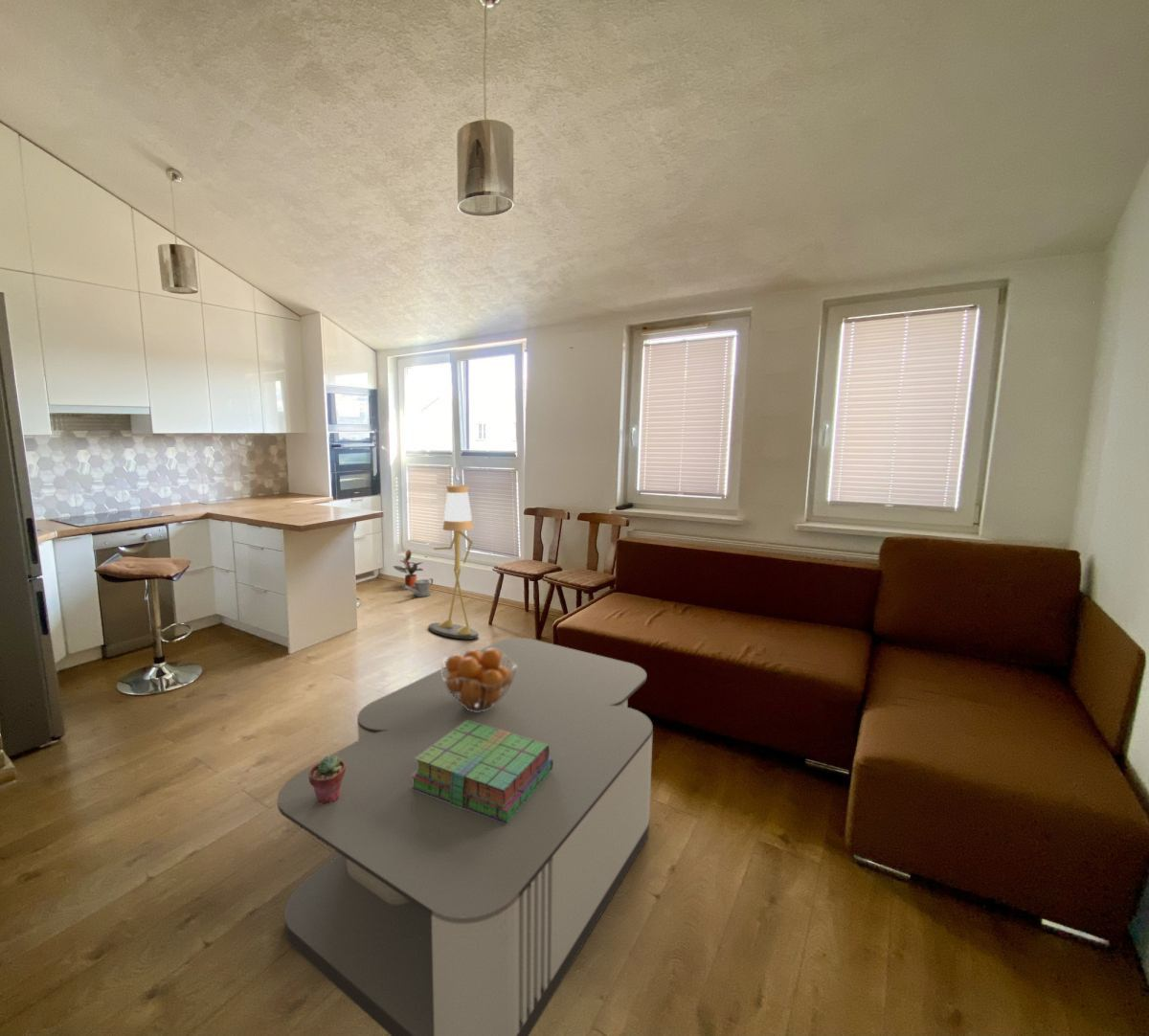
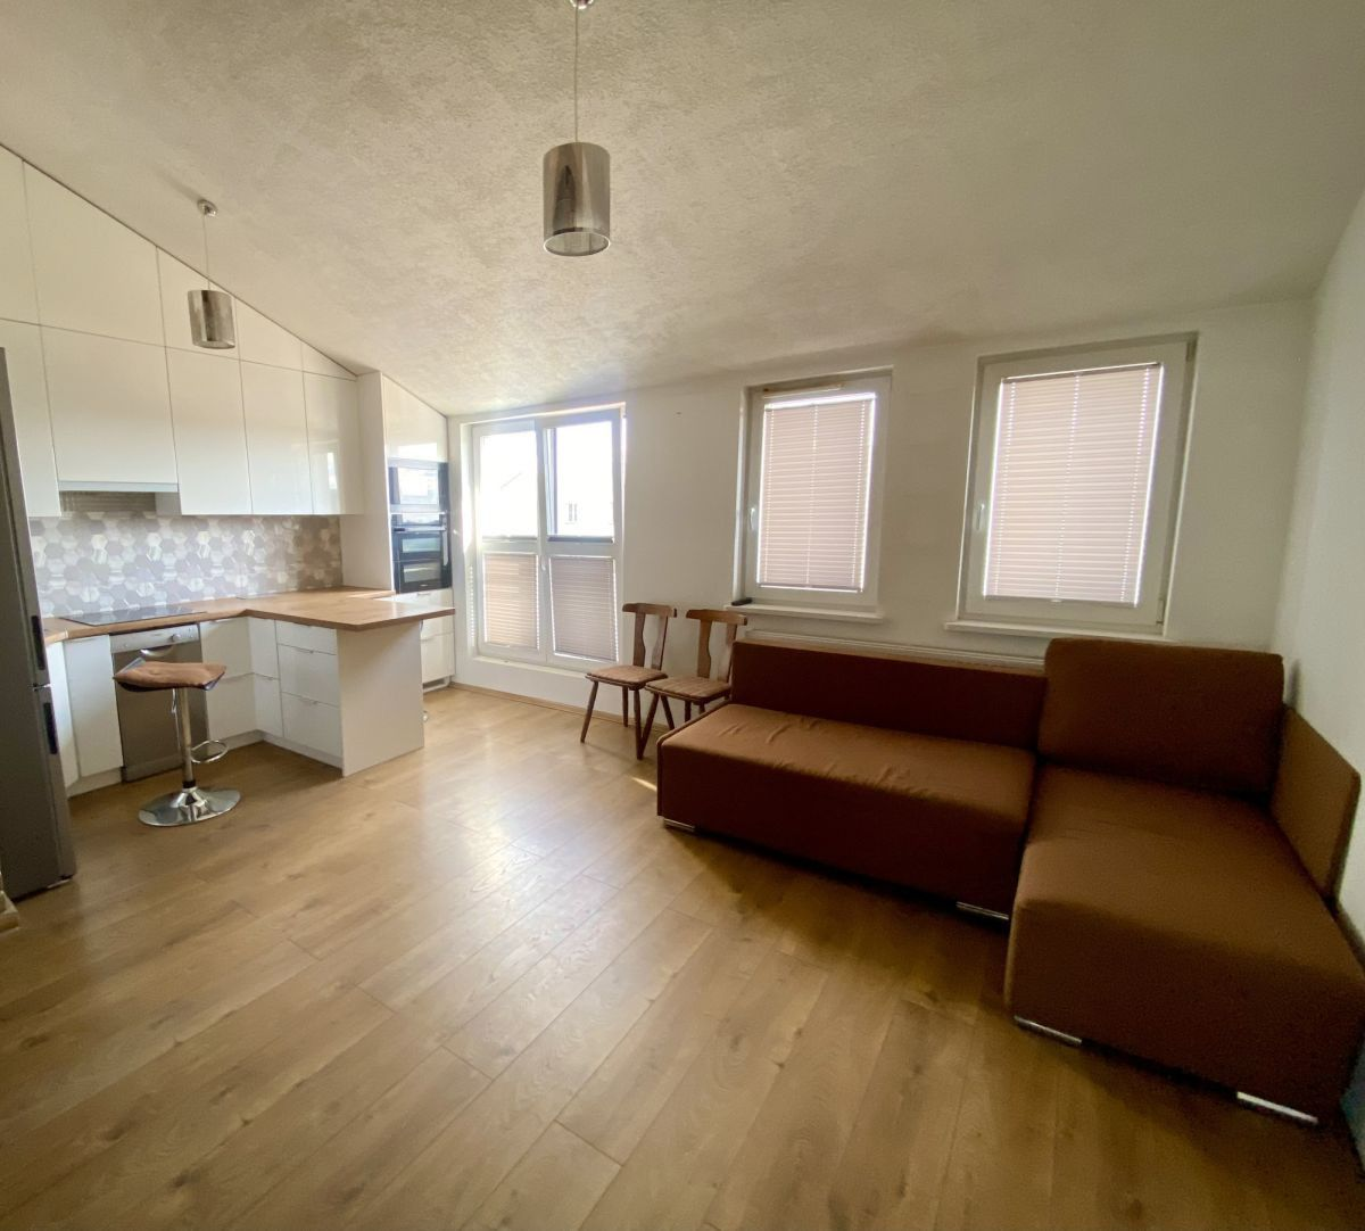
- watering can [401,577,434,598]
- coffee table [277,637,654,1036]
- potted plant [393,549,424,589]
- fruit basket [440,648,517,712]
- stack of books [411,721,553,823]
- potted succulent [308,754,346,804]
- floor lamp [428,484,480,641]
